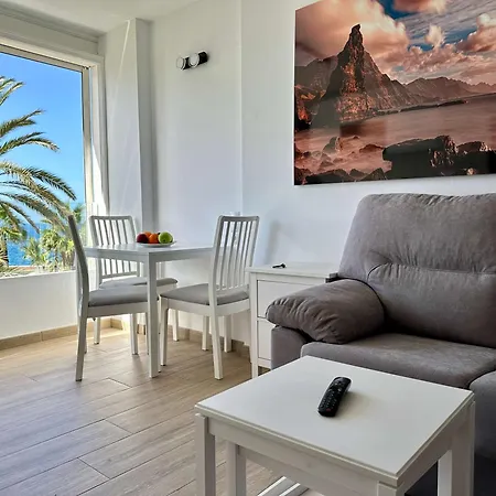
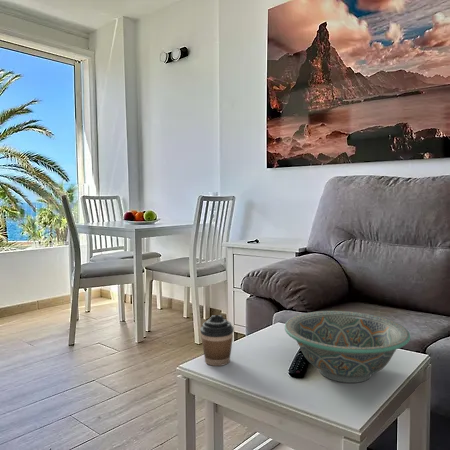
+ decorative bowl [284,310,411,384]
+ coffee cup [199,314,235,367]
